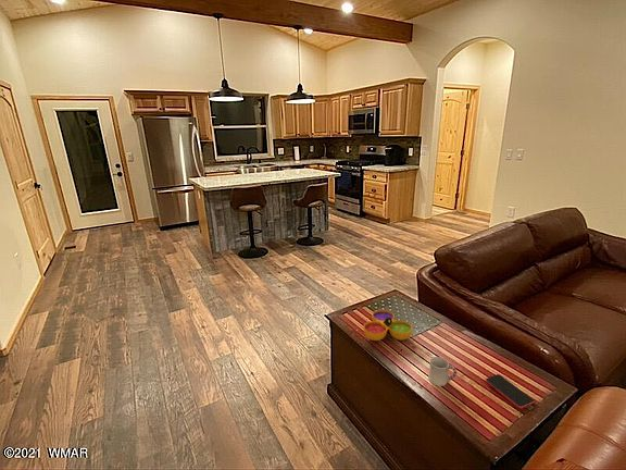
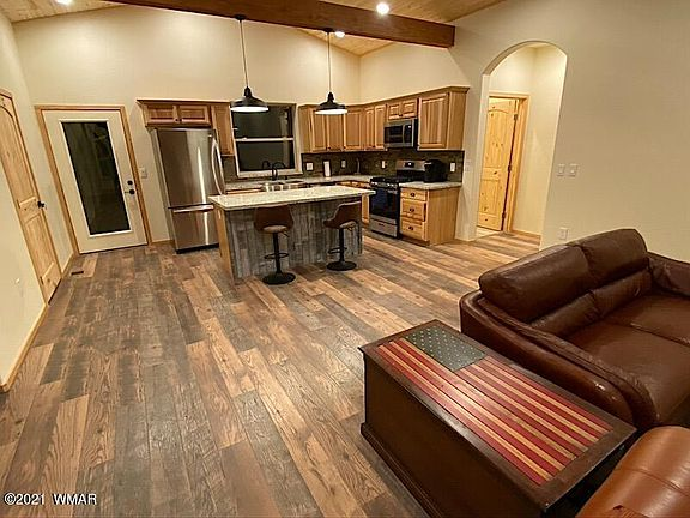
- cup [427,356,458,387]
- smartphone [485,373,535,410]
- decorative bowl [363,309,413,342]
